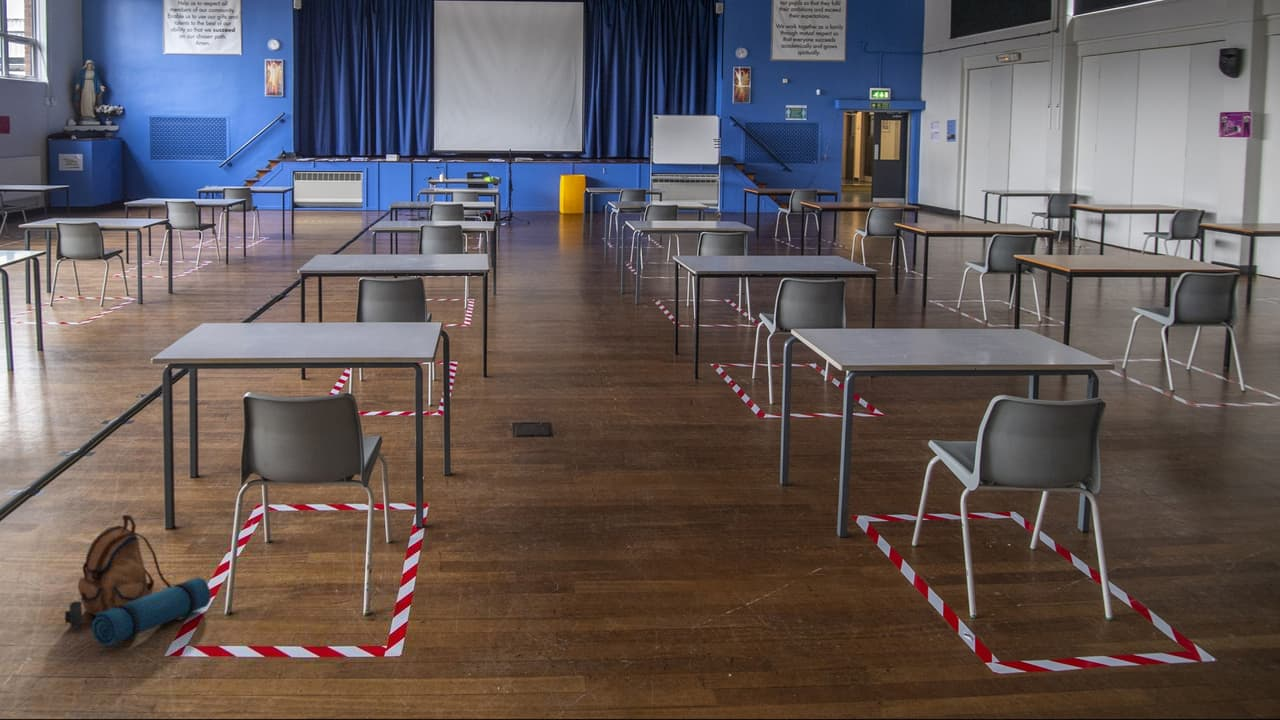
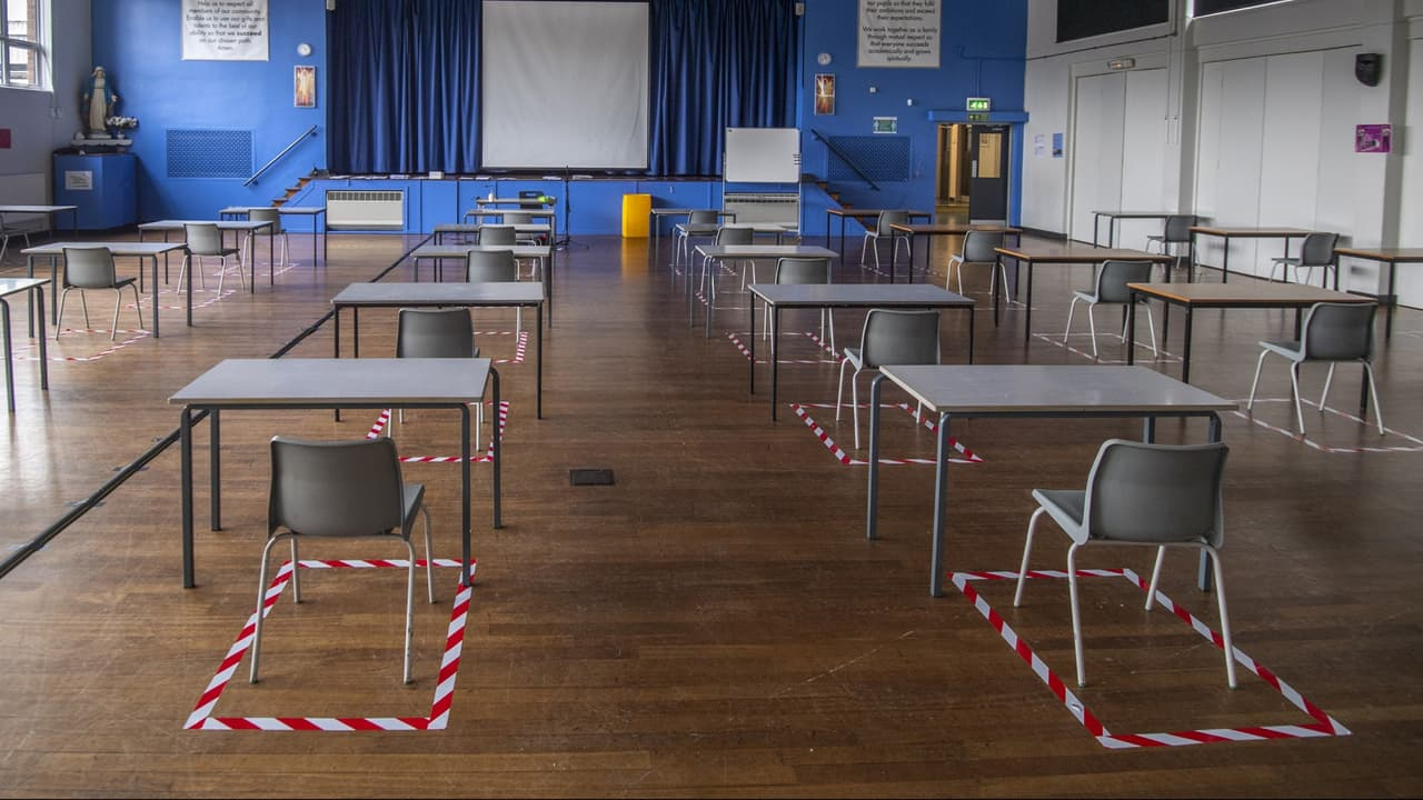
- backpack [64,514,212,647]
